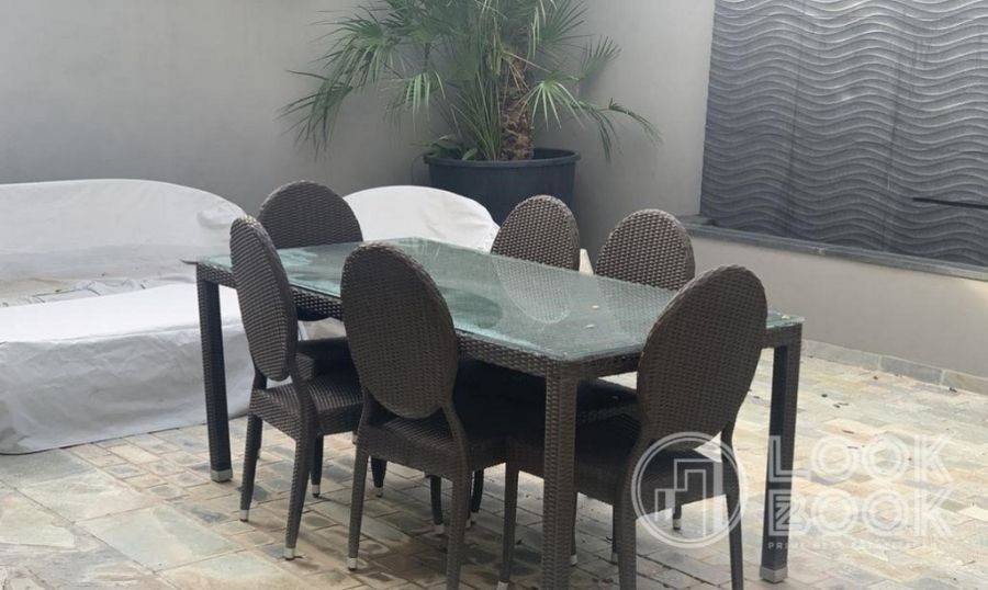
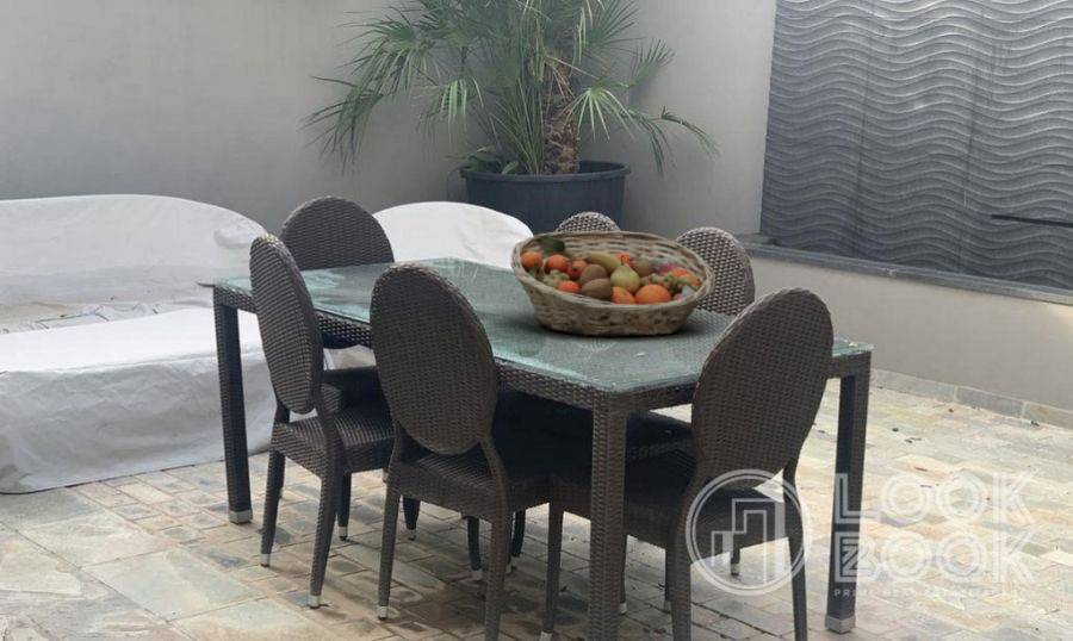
+ fruit basket [509,230,717,337]
